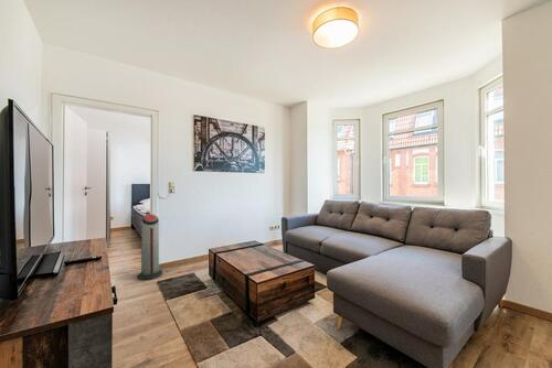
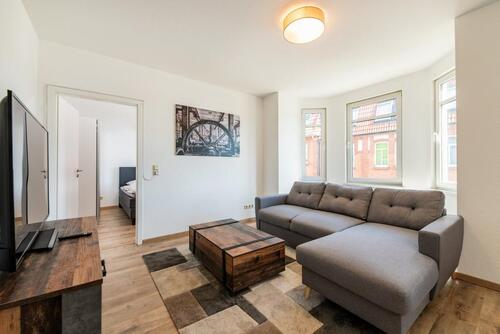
- air purifier [137,213,163,281]
